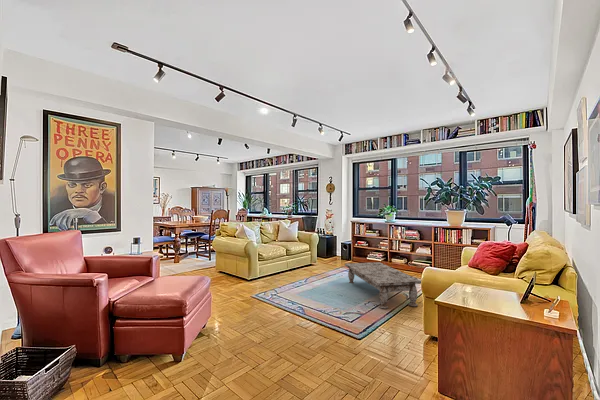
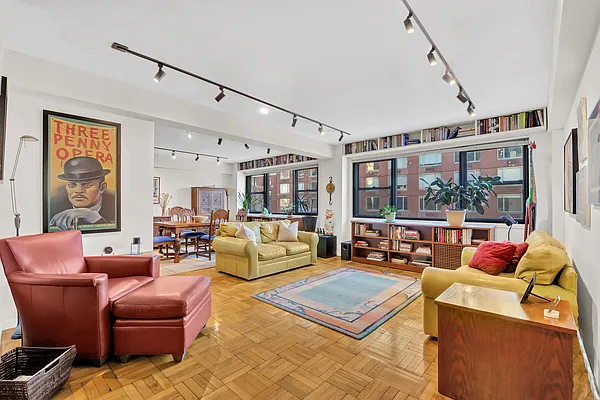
- coffee table [344,261,422,310]
